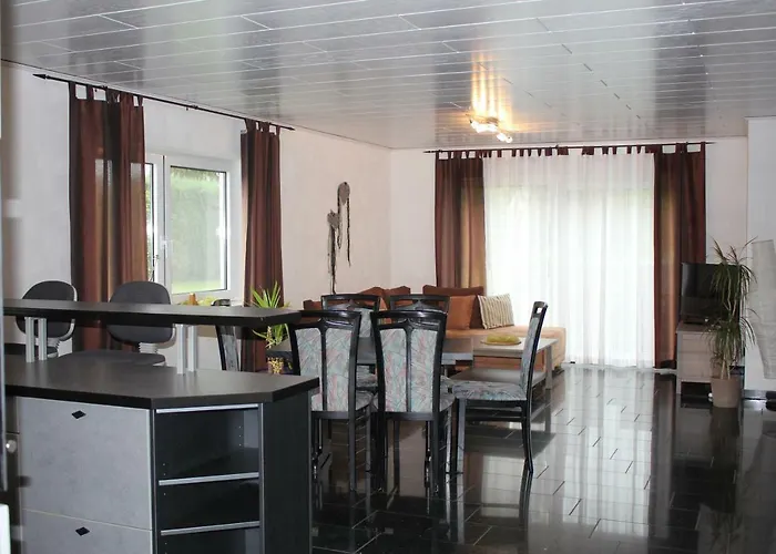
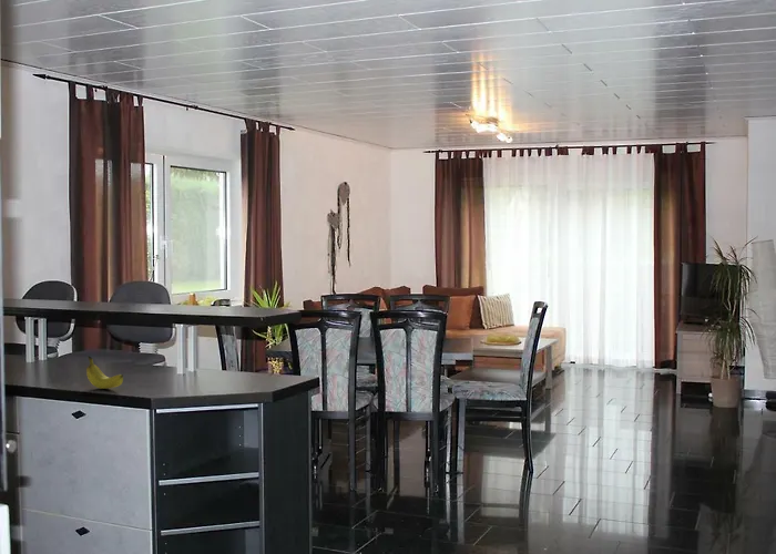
+ fruit [85,355,124,390]
